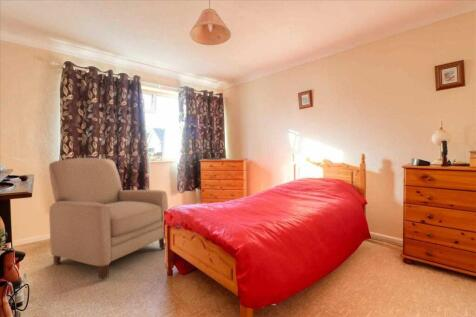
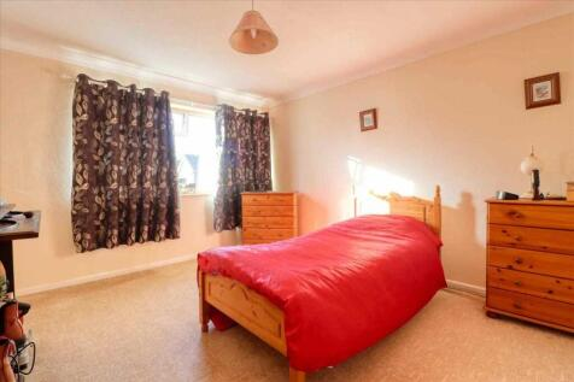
- chair [48,157,169,280]
